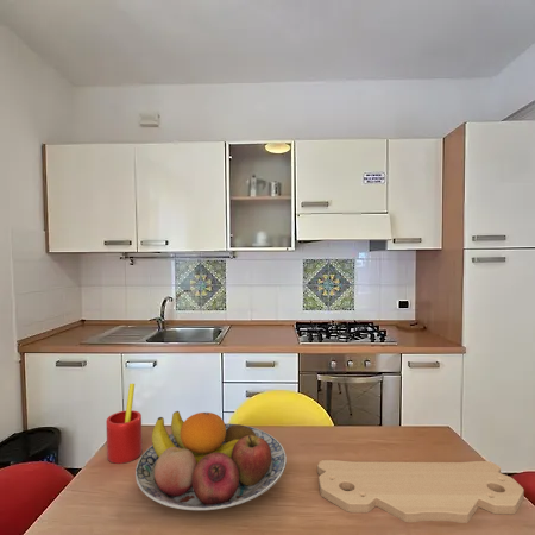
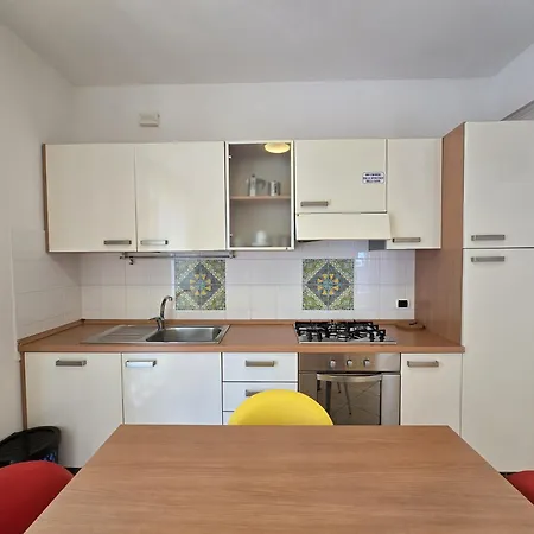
- straw [105,383,144,465]
- cutting board [316,459,525,524]
- fruit bowl [134,410,288,511]
